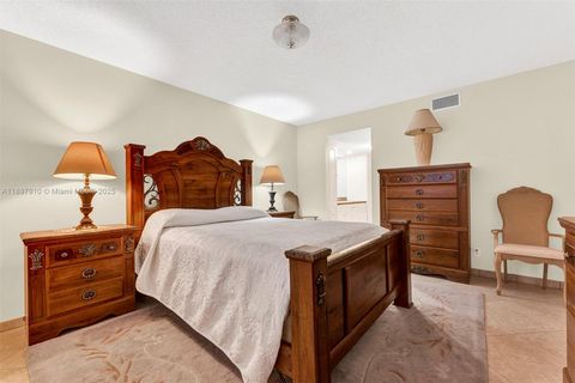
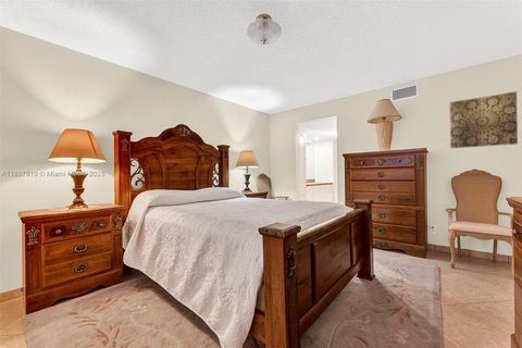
+ wall art [449,90,519,149]
